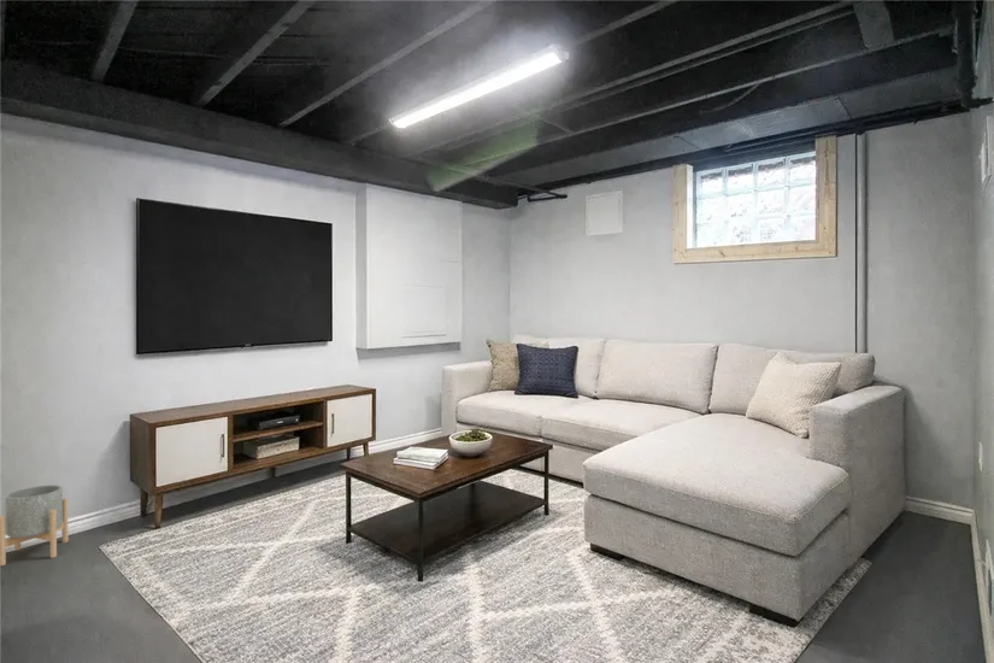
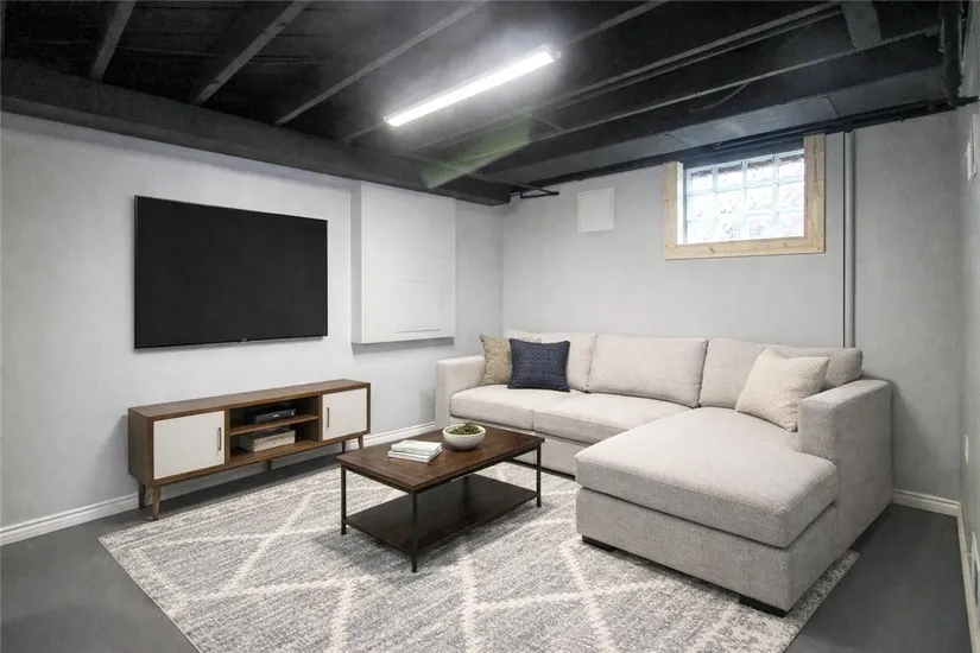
- planter [0,483,70,567]
